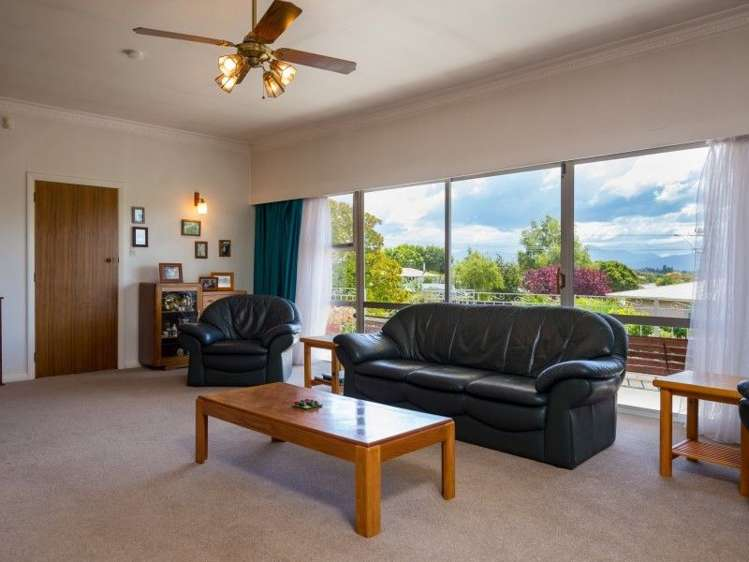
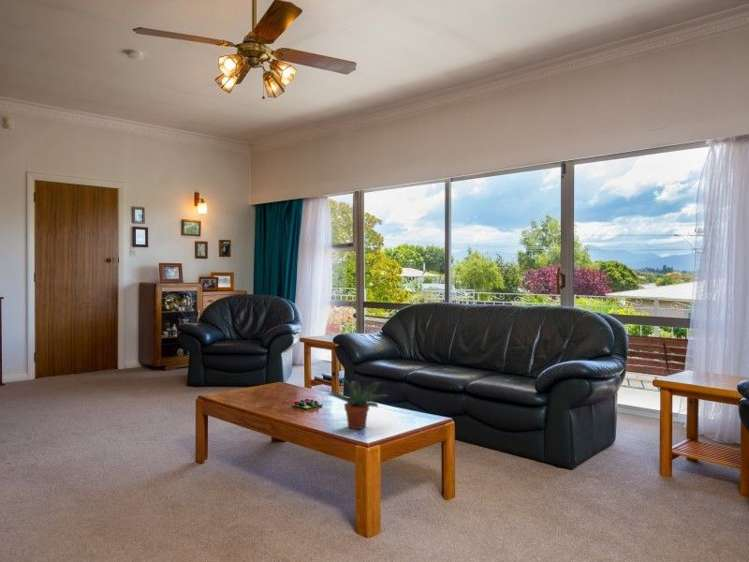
+ potted plant [326,376,389,430]
